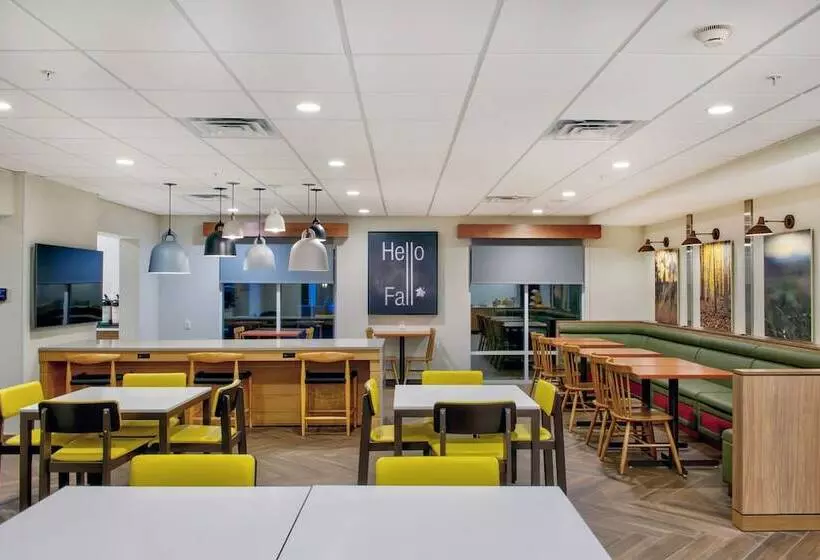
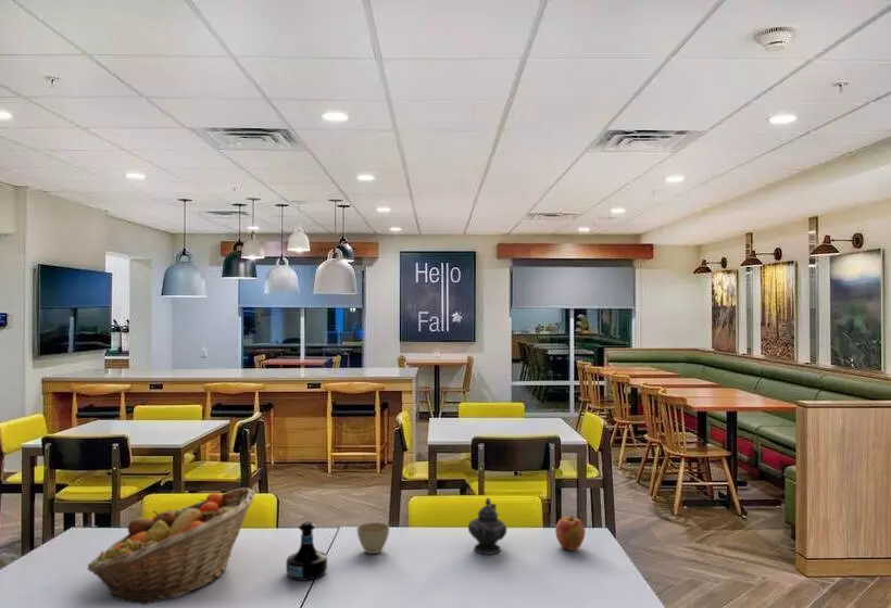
+ flower pot [355,521,390,555]
+ apple [554,515,586,552]
+ teapot [467,496,507,556]
+ fruit basket [86,486,256,606]
+ tequila bottle [285,520,328,582]
